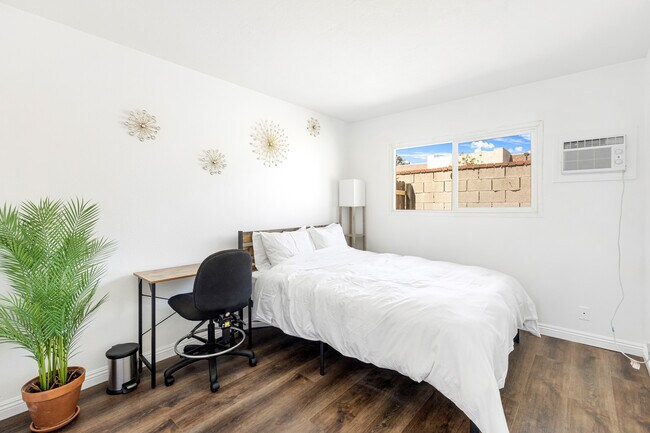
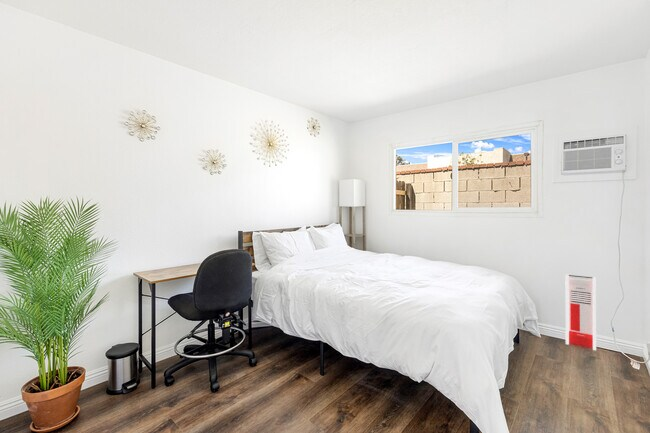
+ air purifier [564,274,597,352]
